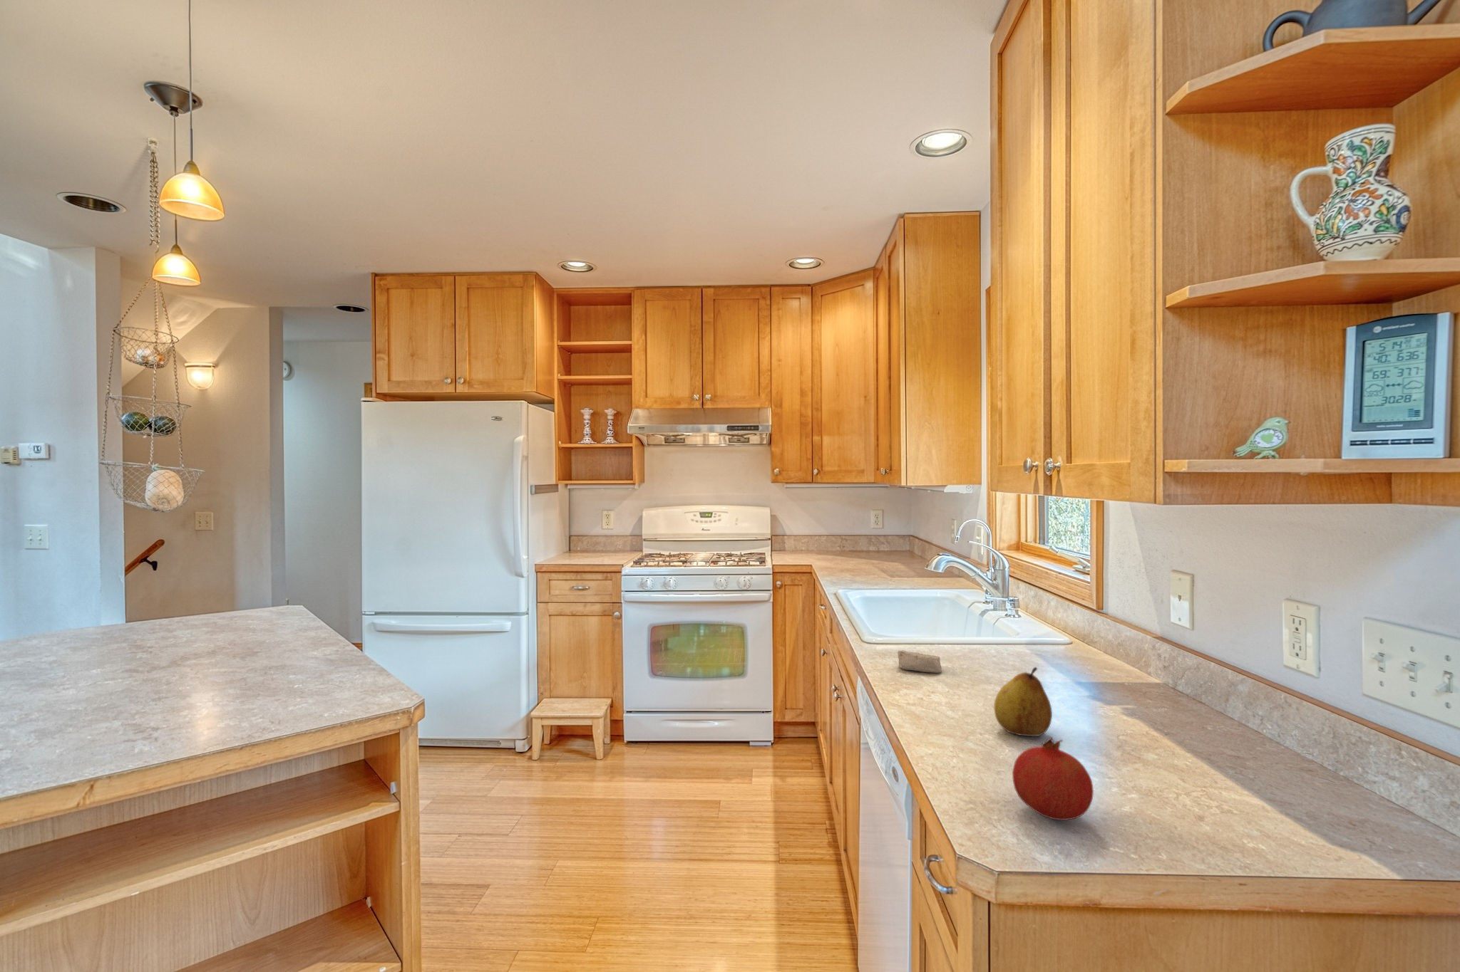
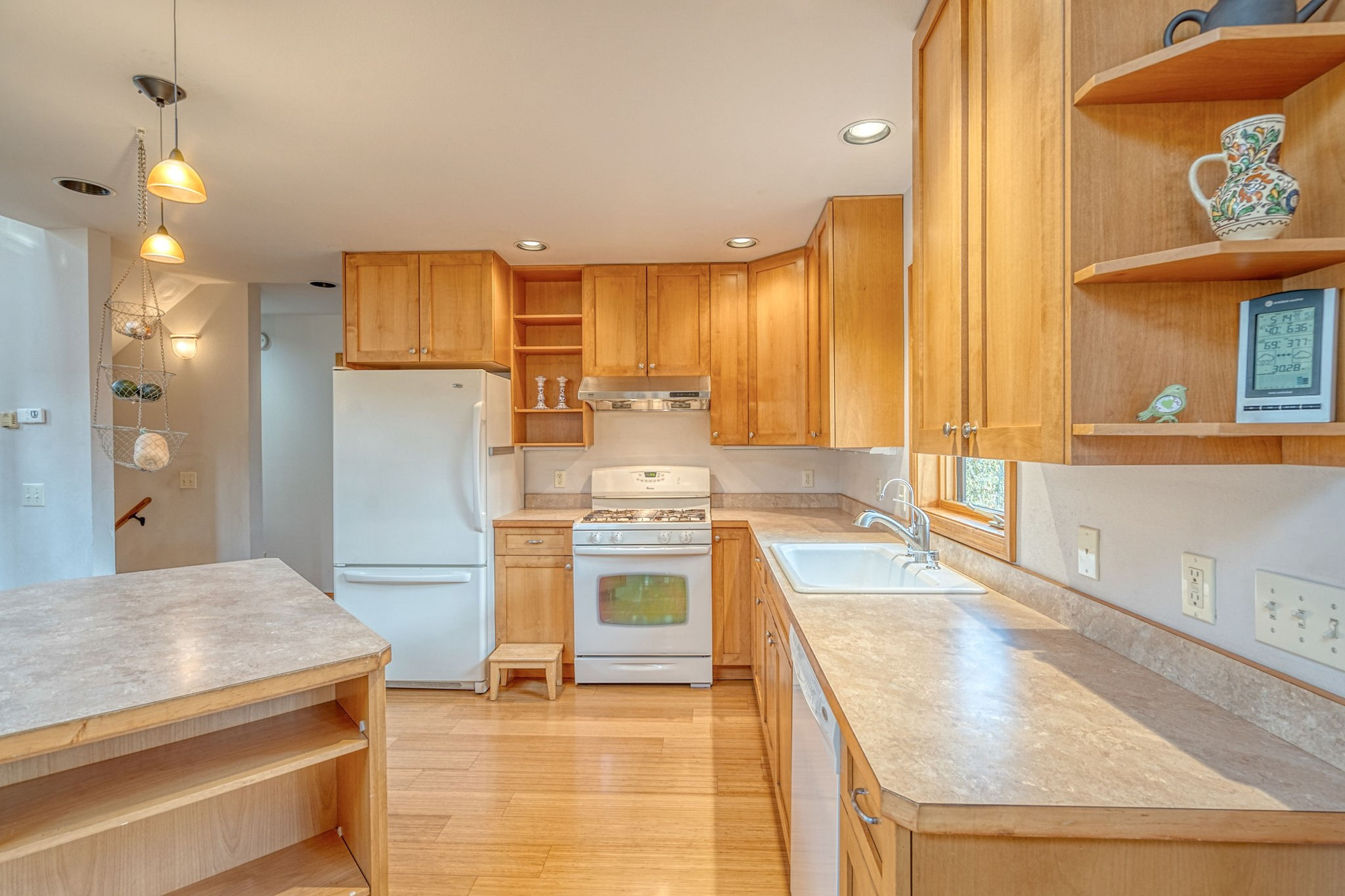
- fruit [1012,737,1094,821]
- soap bar [897,650,942,674]
- fruit [993,666,1053,737]
